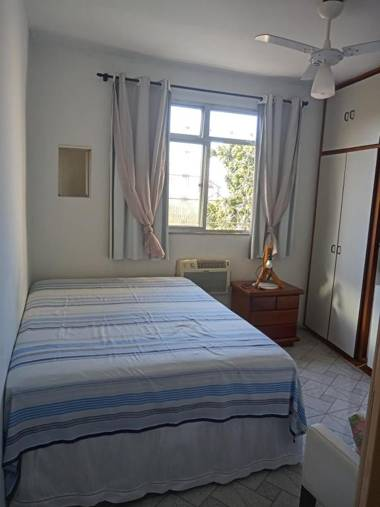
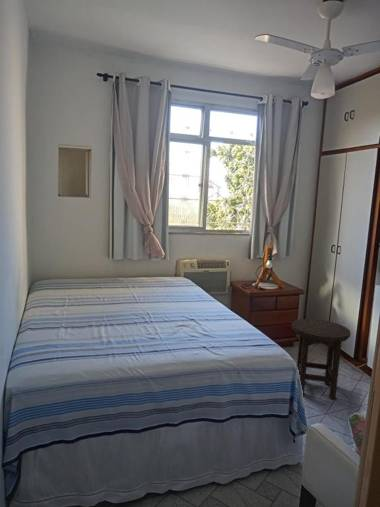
+ stool [290,318,351,400]
